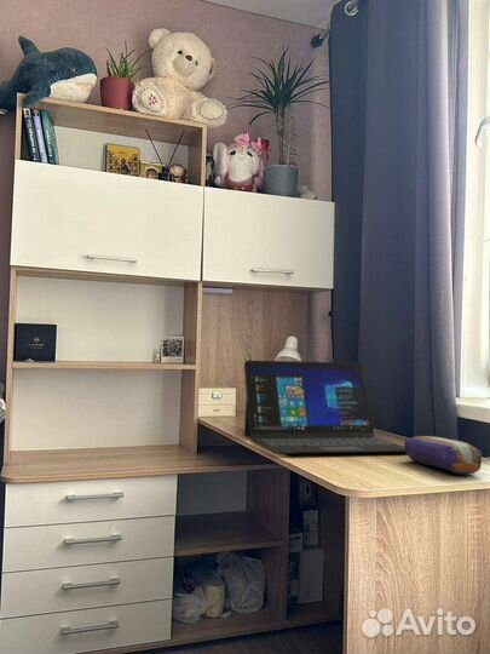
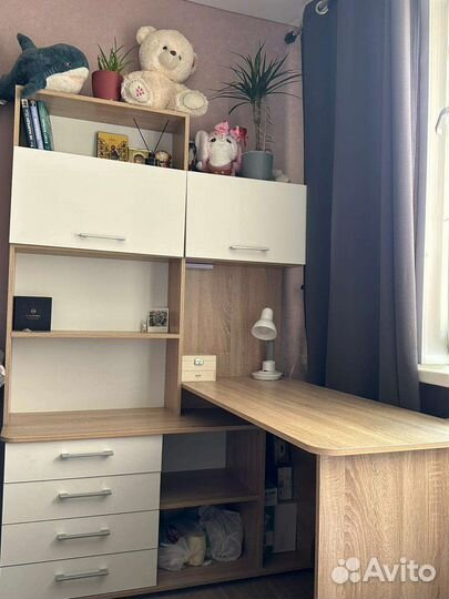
- pencil case [403,435,483,475]
- laptop [243,360,407,455]
